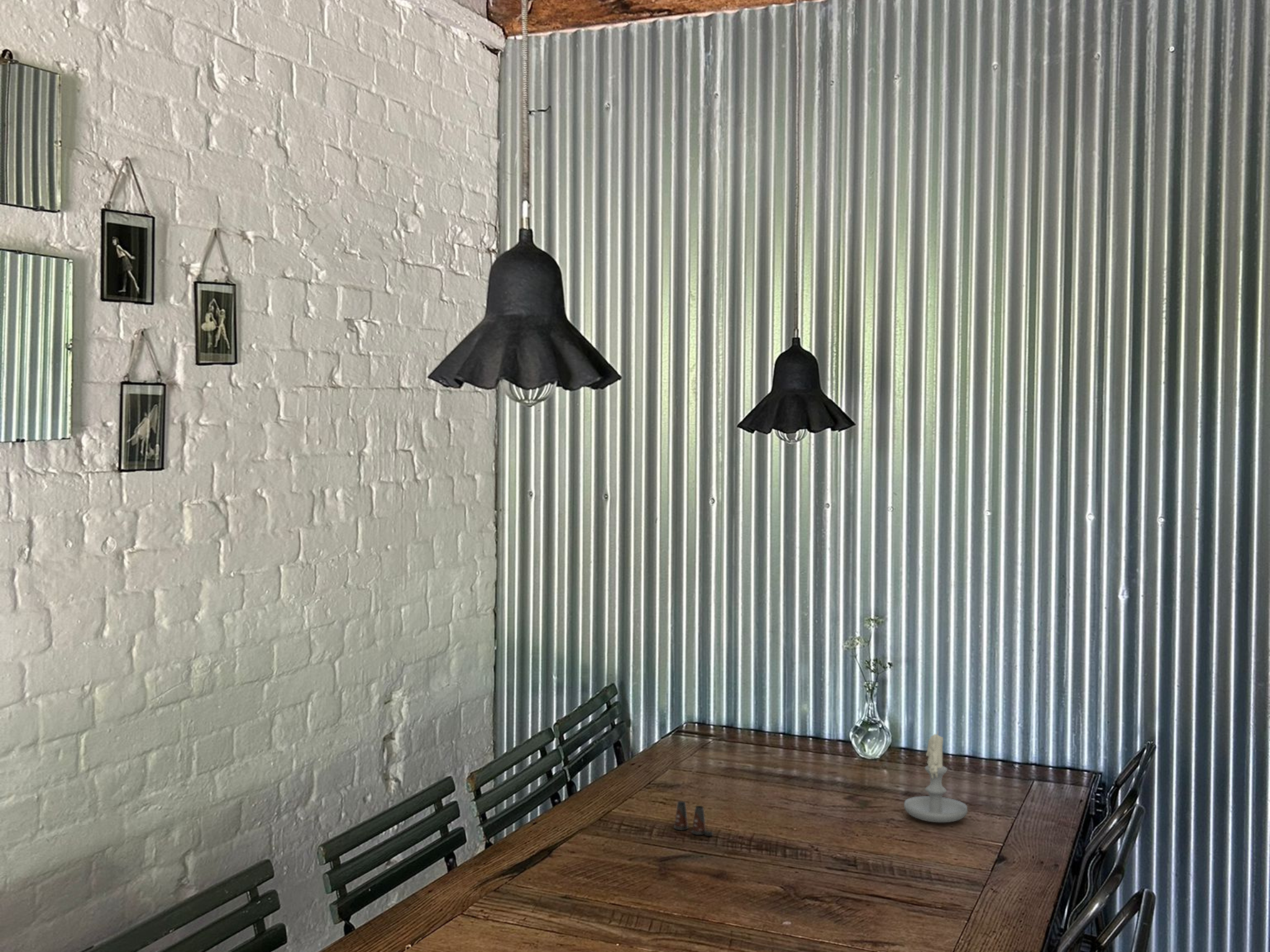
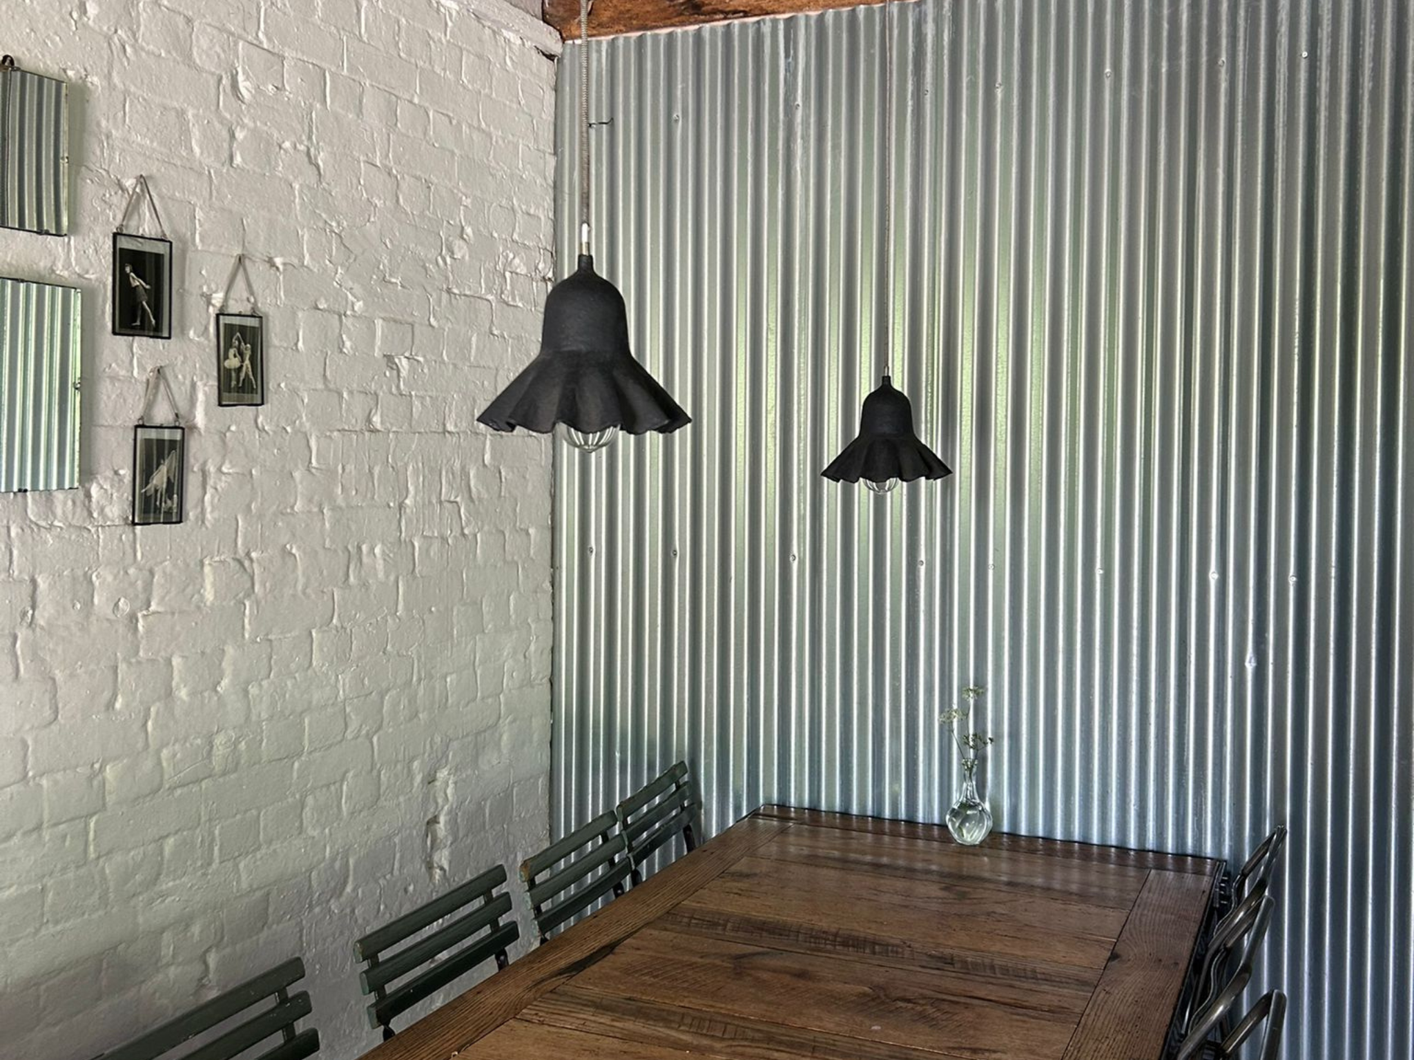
- candle [904,730,969,823]
- salt shaker [673,800,713,837]
